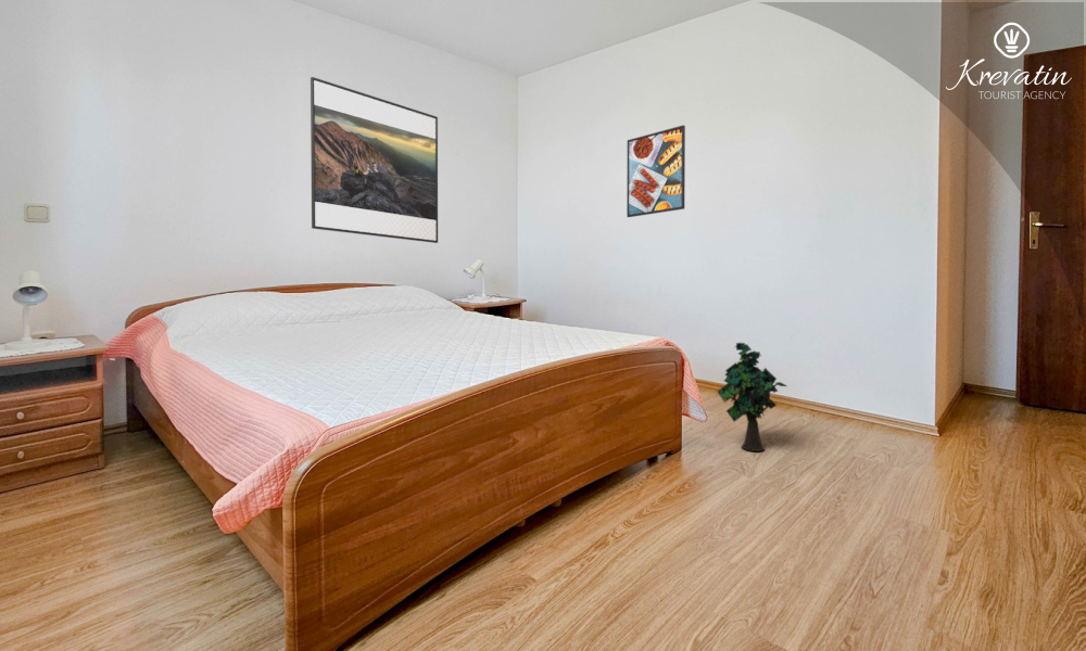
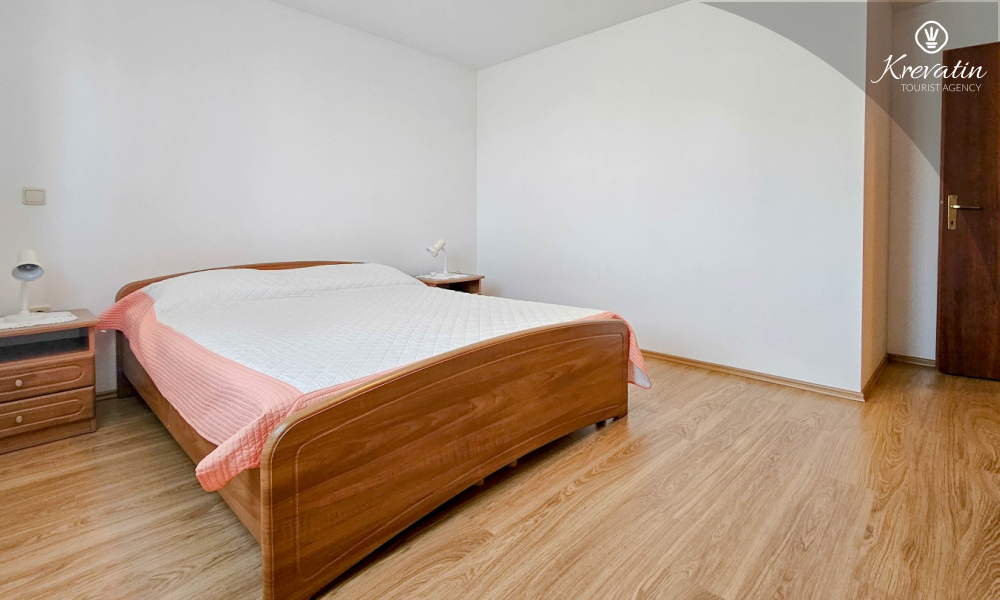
- decorative plant [717,342,788,452]
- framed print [310,76,439,244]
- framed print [626,125,686,218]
